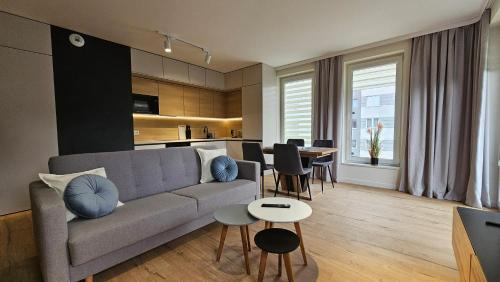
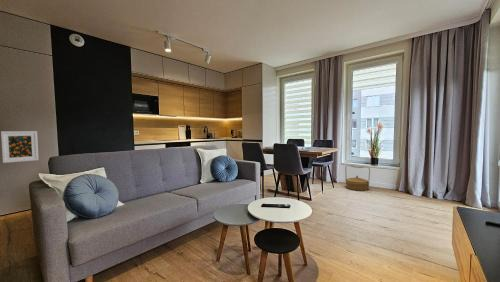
+ woven basket [344,164,371,191]
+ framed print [0,130,40,164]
